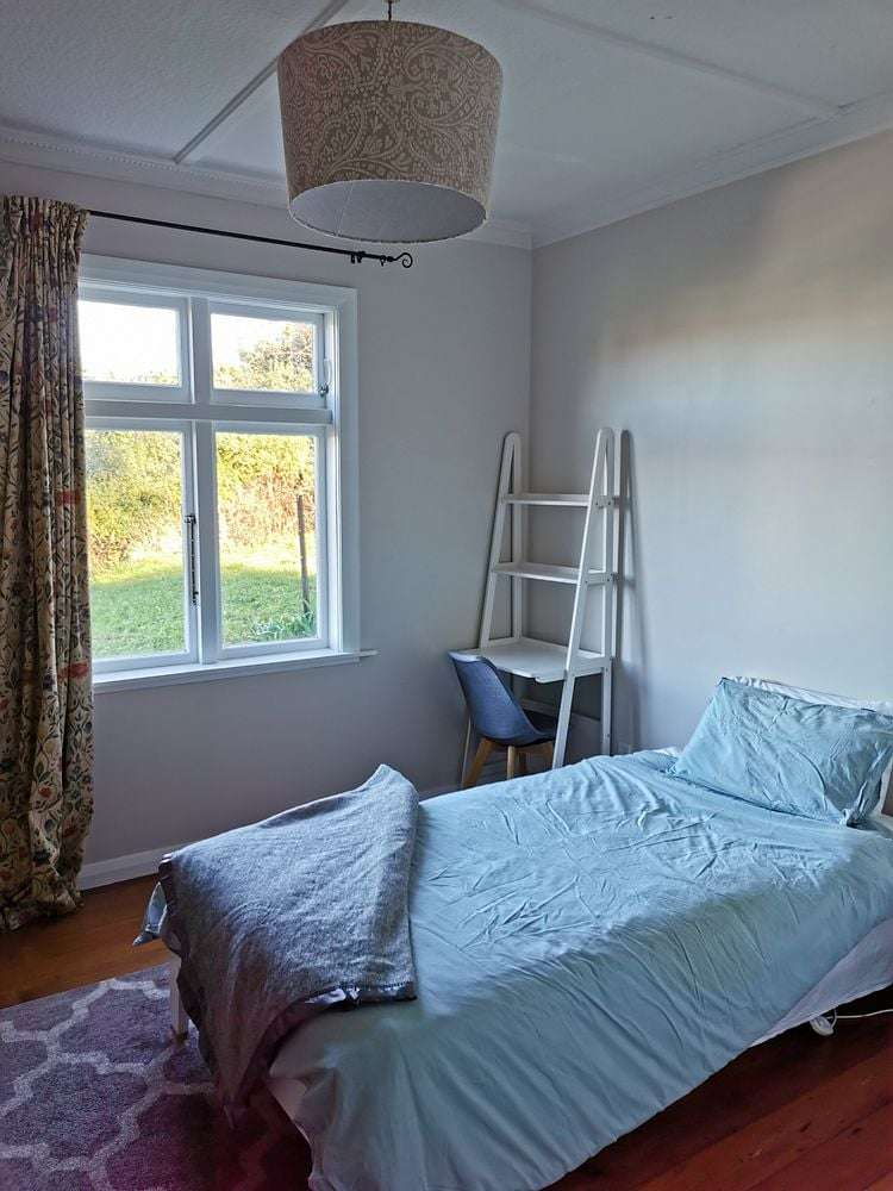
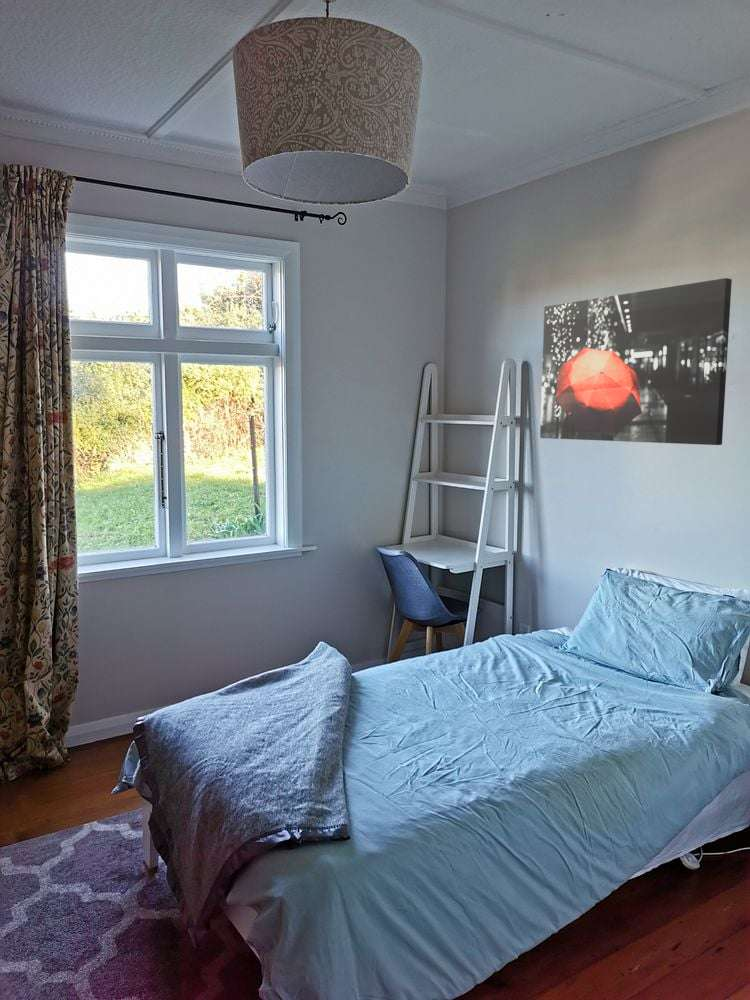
+ wall art [539,277,733,446]
